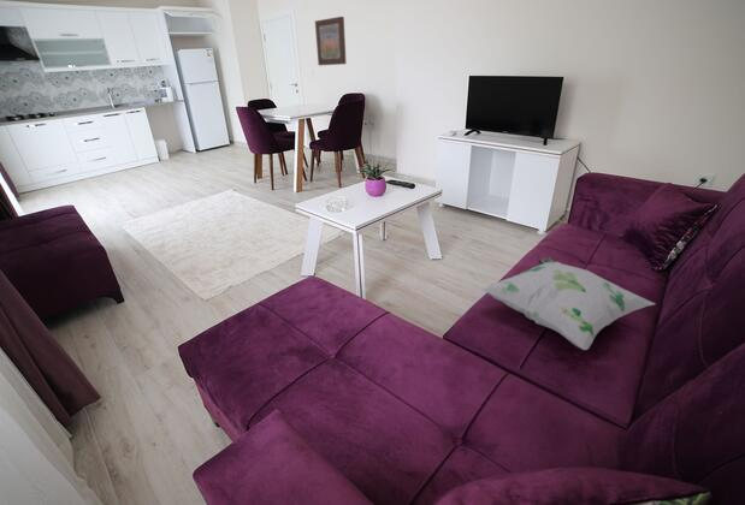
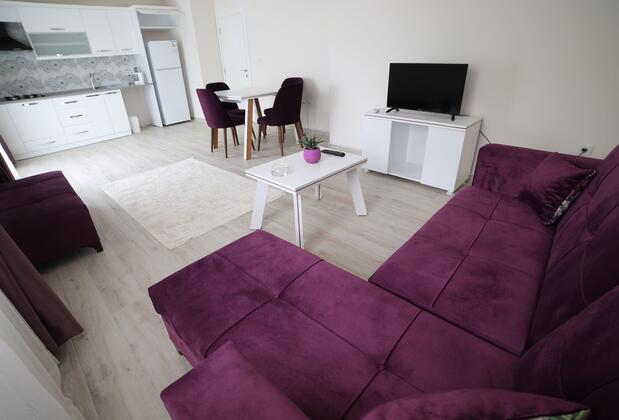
- decorative pillow [481,255,657,351]
- wall art [314,16,348,66]
